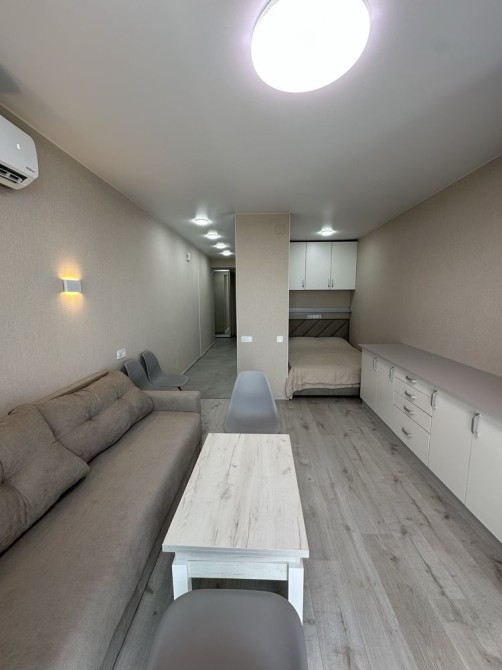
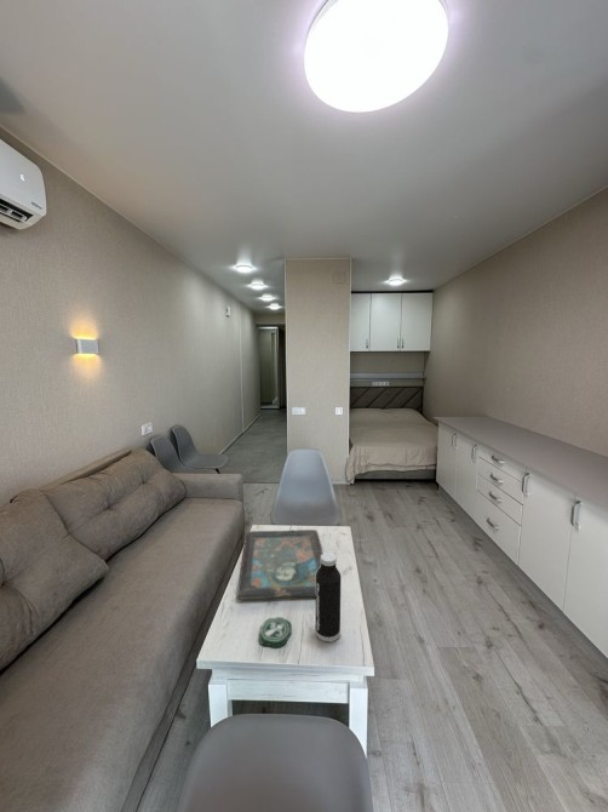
+ decorative tray [236,528,325,600]
+ water bottle [314,551,342,642]
+ coaster [258,616,293,648]
